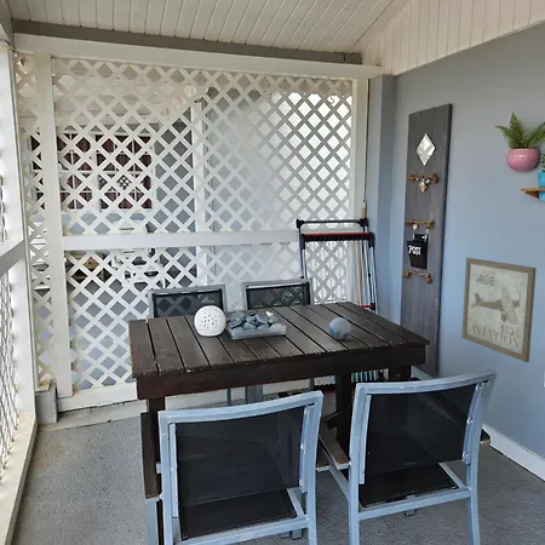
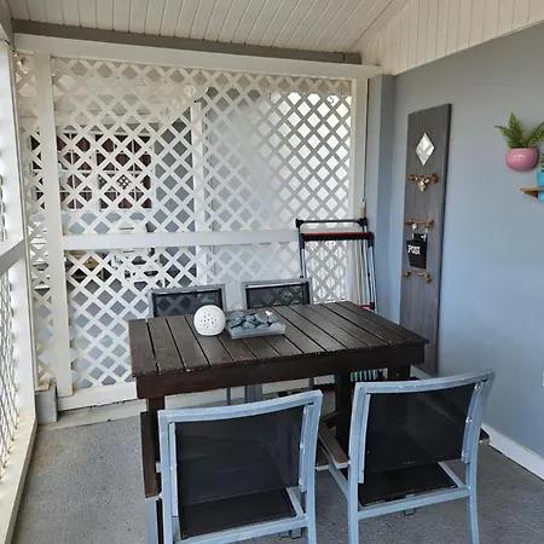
- decorative orb [328,316,352,340]
- wall art [460,257,538,363]
